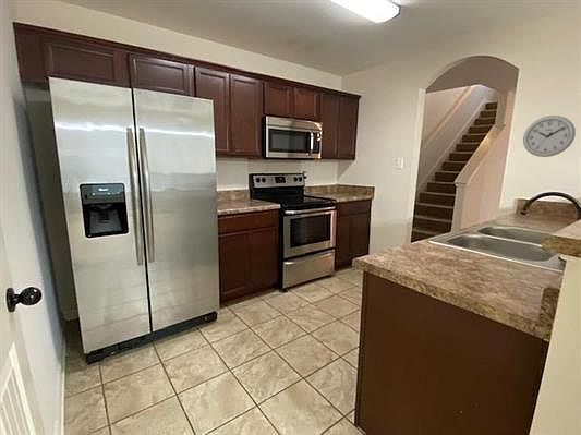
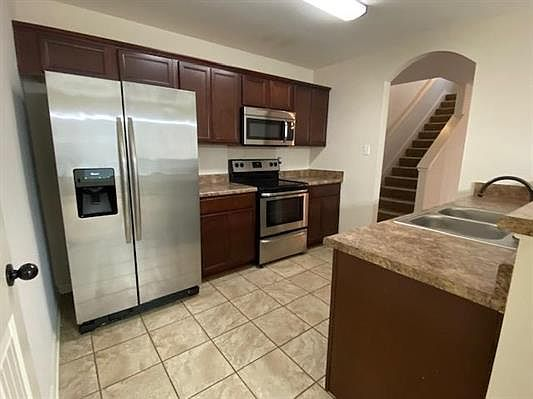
- wall clock [522,114,577,158]
